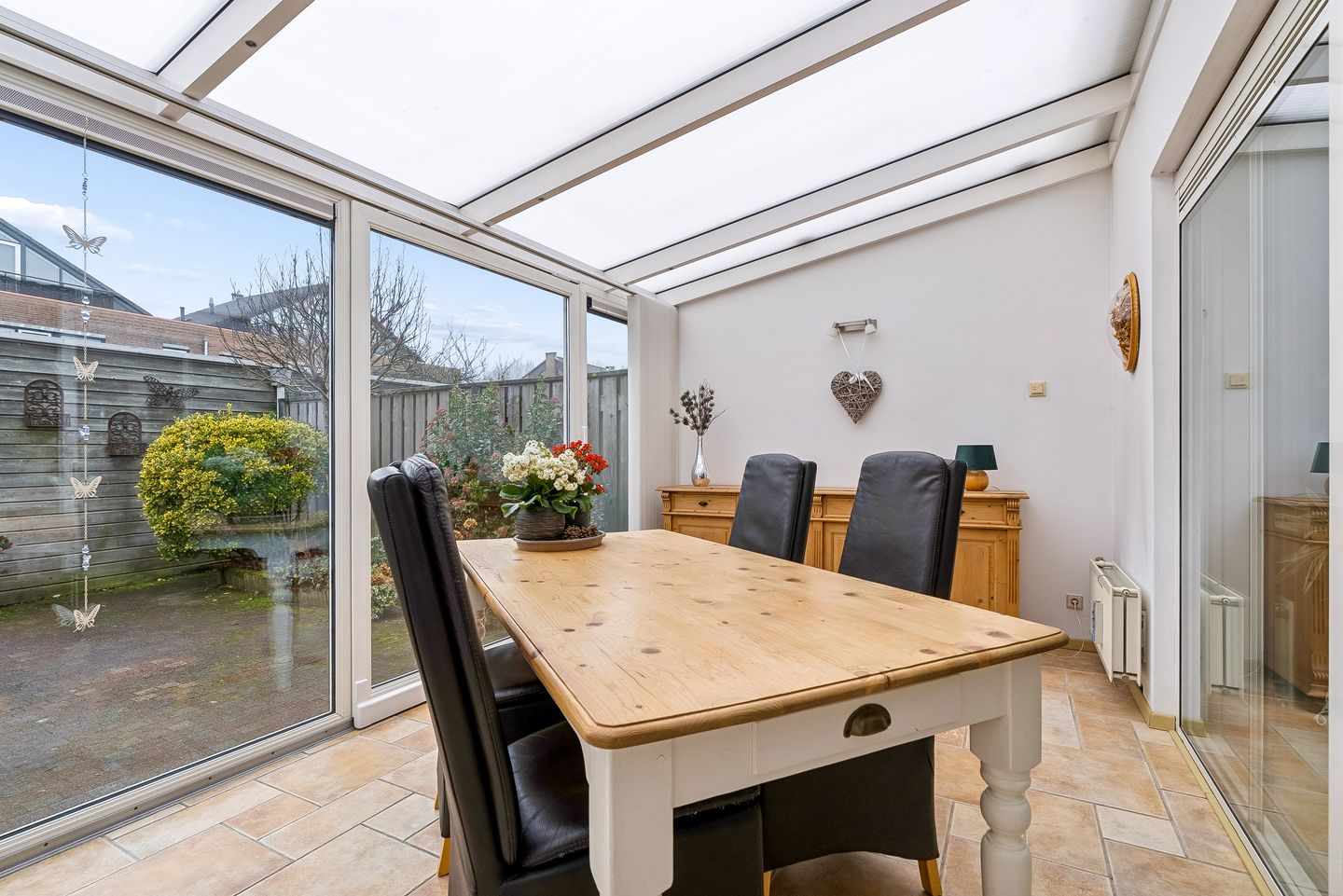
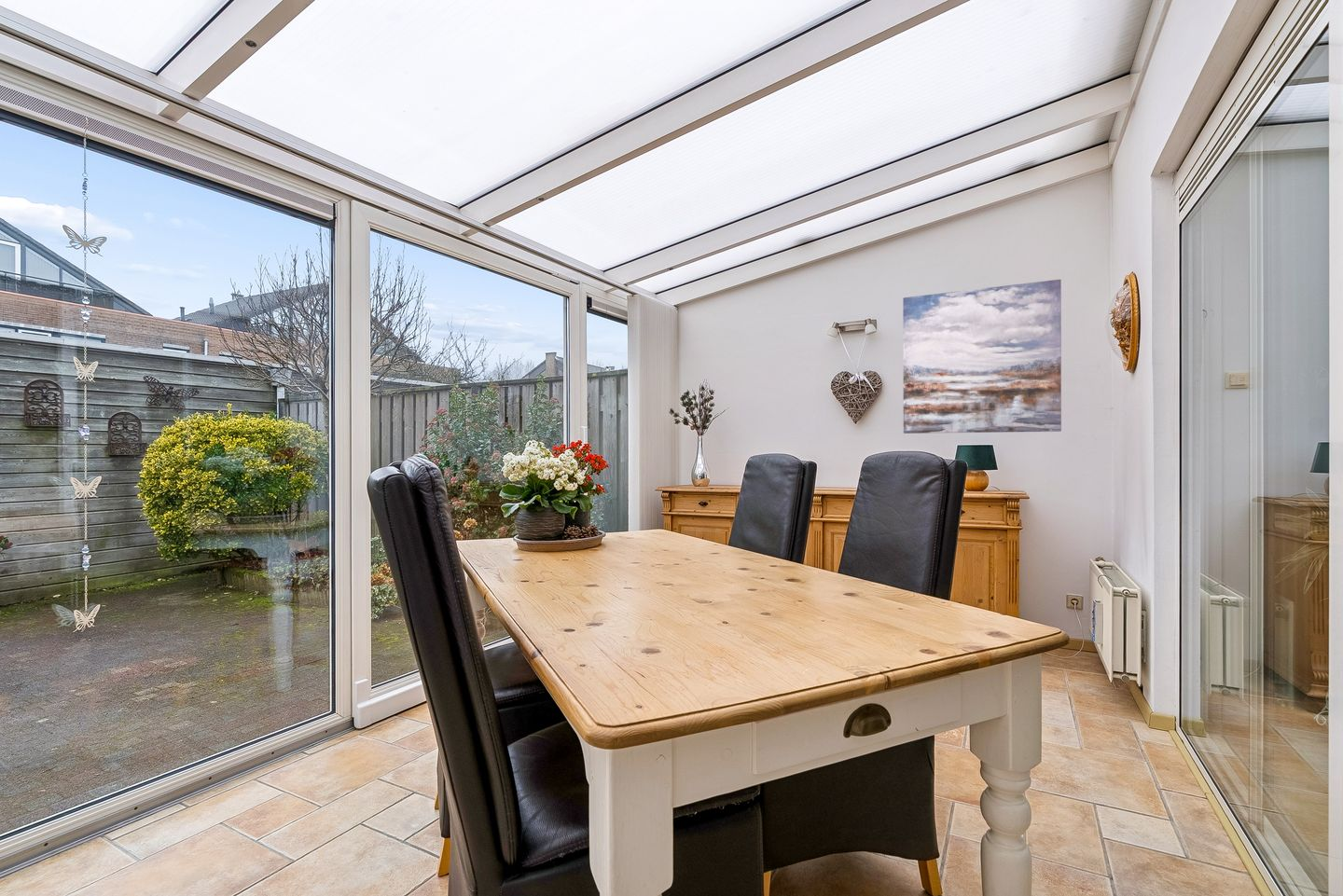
+ wall art [902,279,1062,434]
